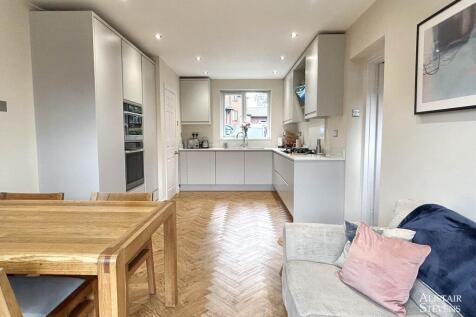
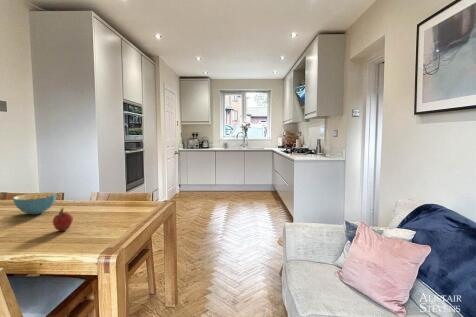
+ fruit [52,207,74,232]
+ cereal bowl [12,191,58,215]
